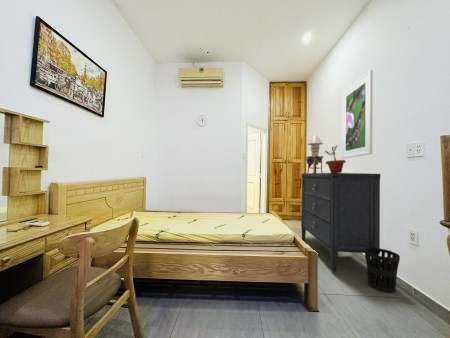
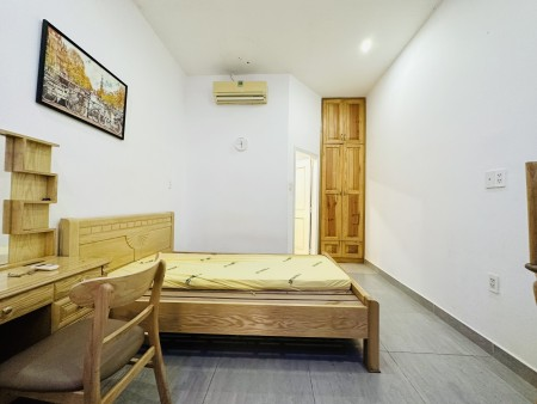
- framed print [341,69,374,160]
- wastebasket [364,248,401,294]
- dresser [300,172,381,273]
- table lamp [305,134,325,173]
- potted plant [324,145,347,173]
